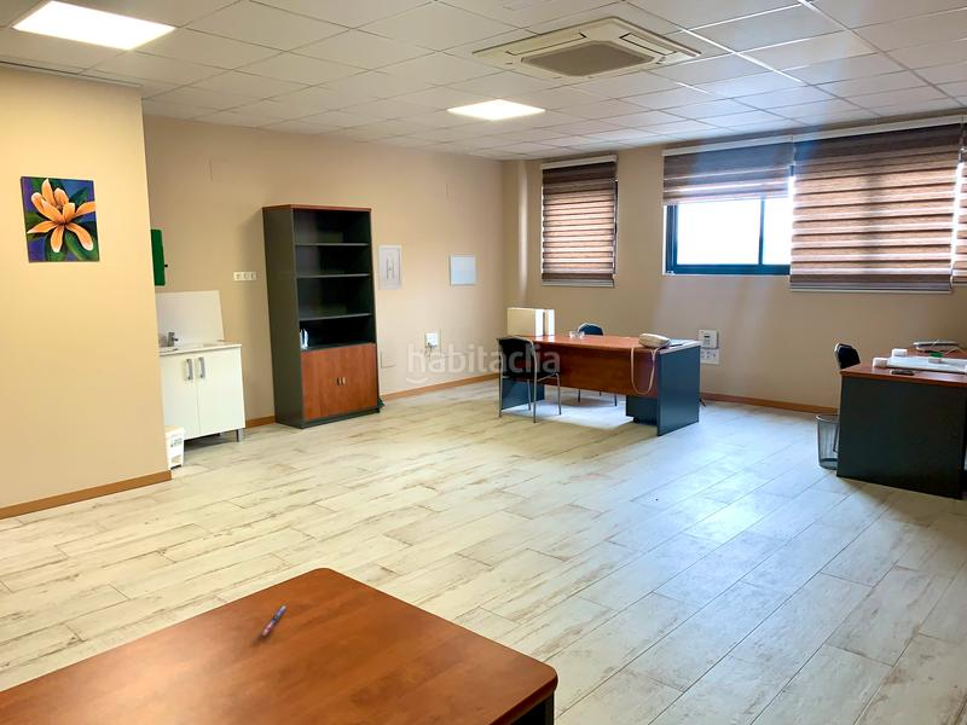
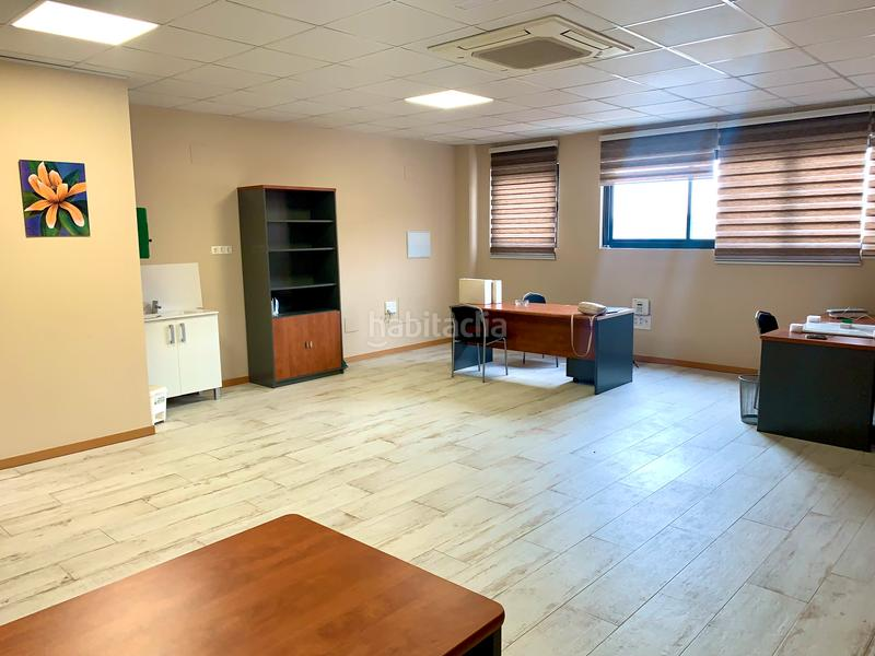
- pen [260,605,288,638]
- wall art [376,244,404,291]
